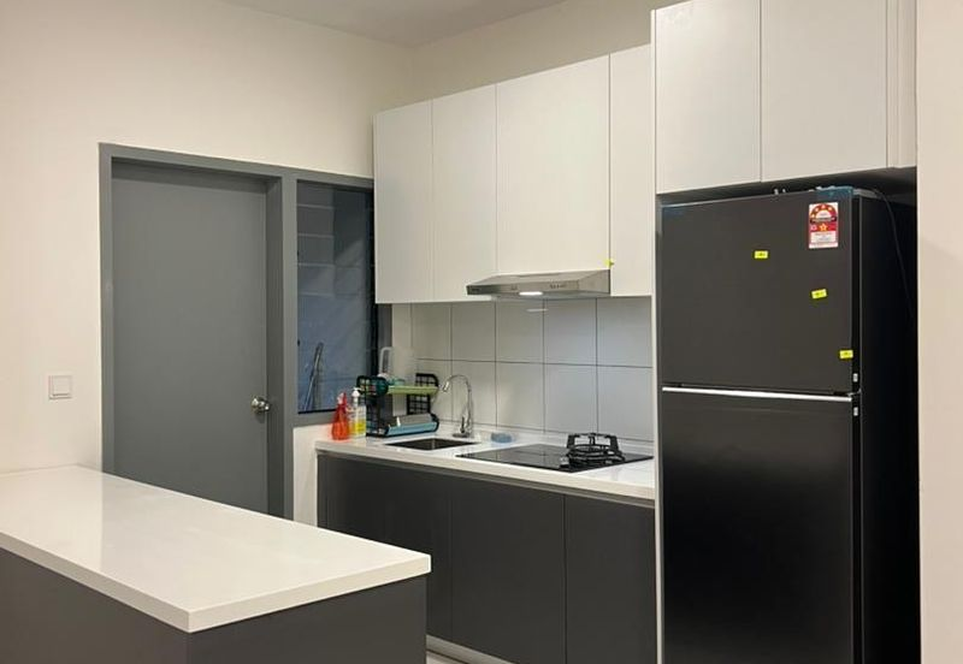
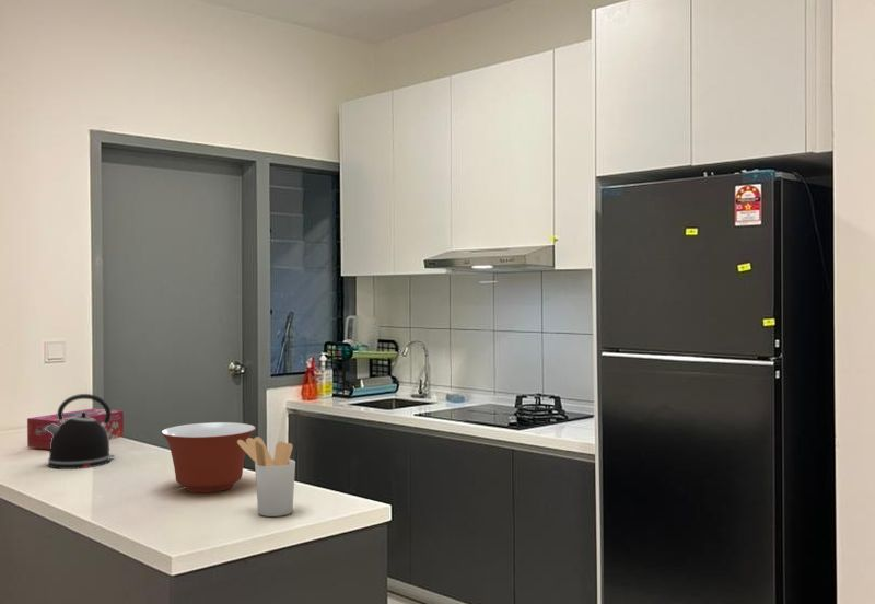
+ mixing bowl [160,421,257,493]
+ tissue box [26,407,125,451]
+ utensil holder [237,435,296,518]
+ kettle [45,393,116,471]
